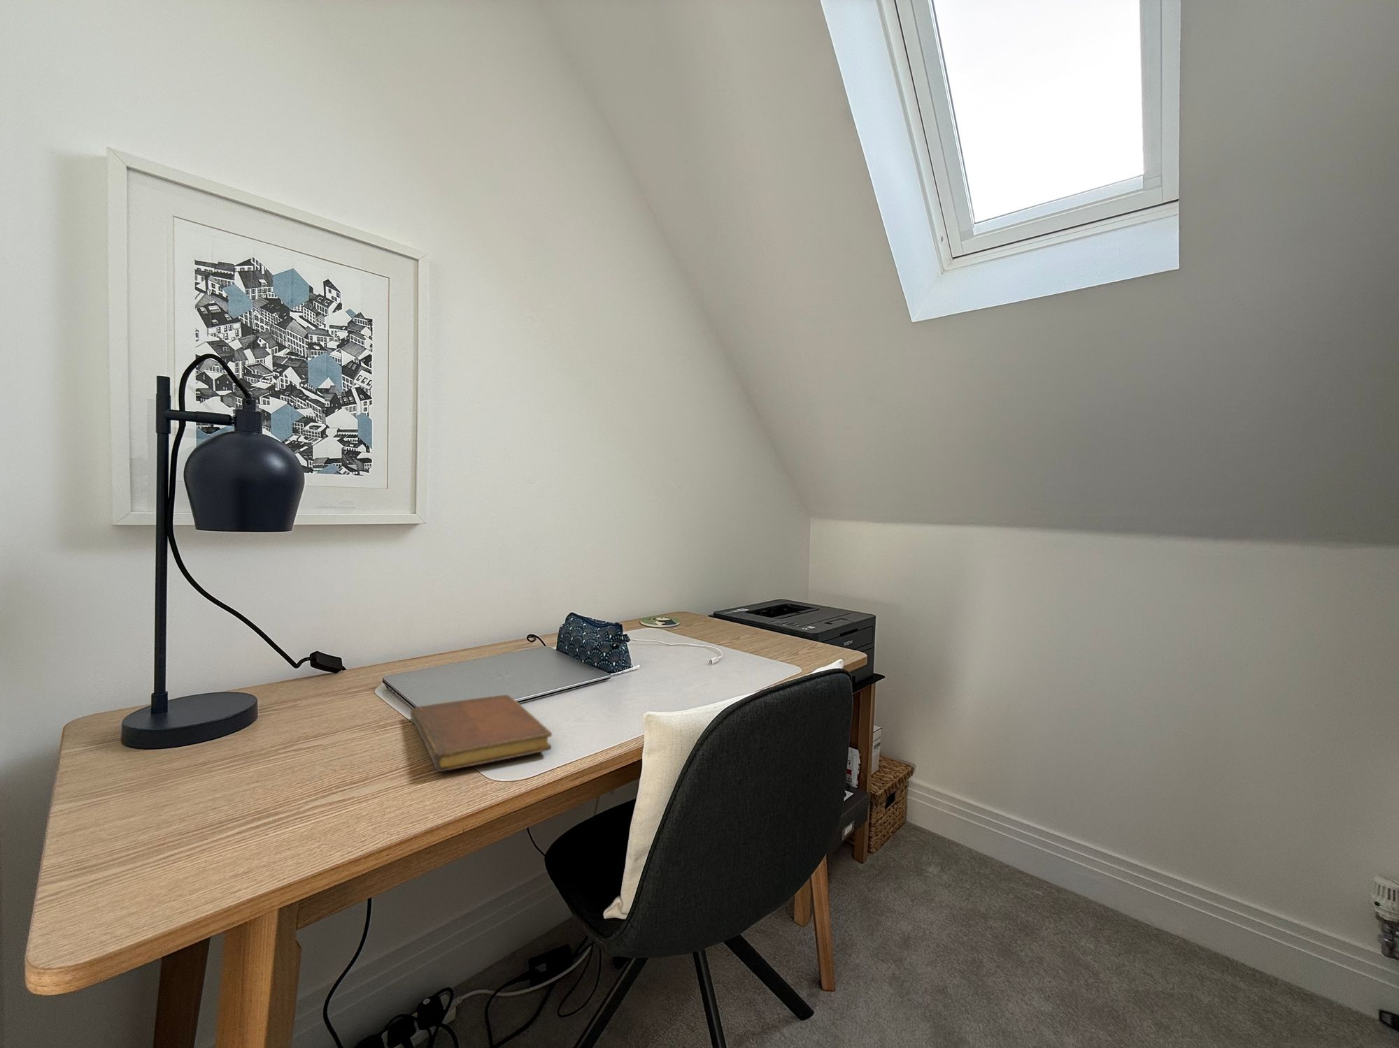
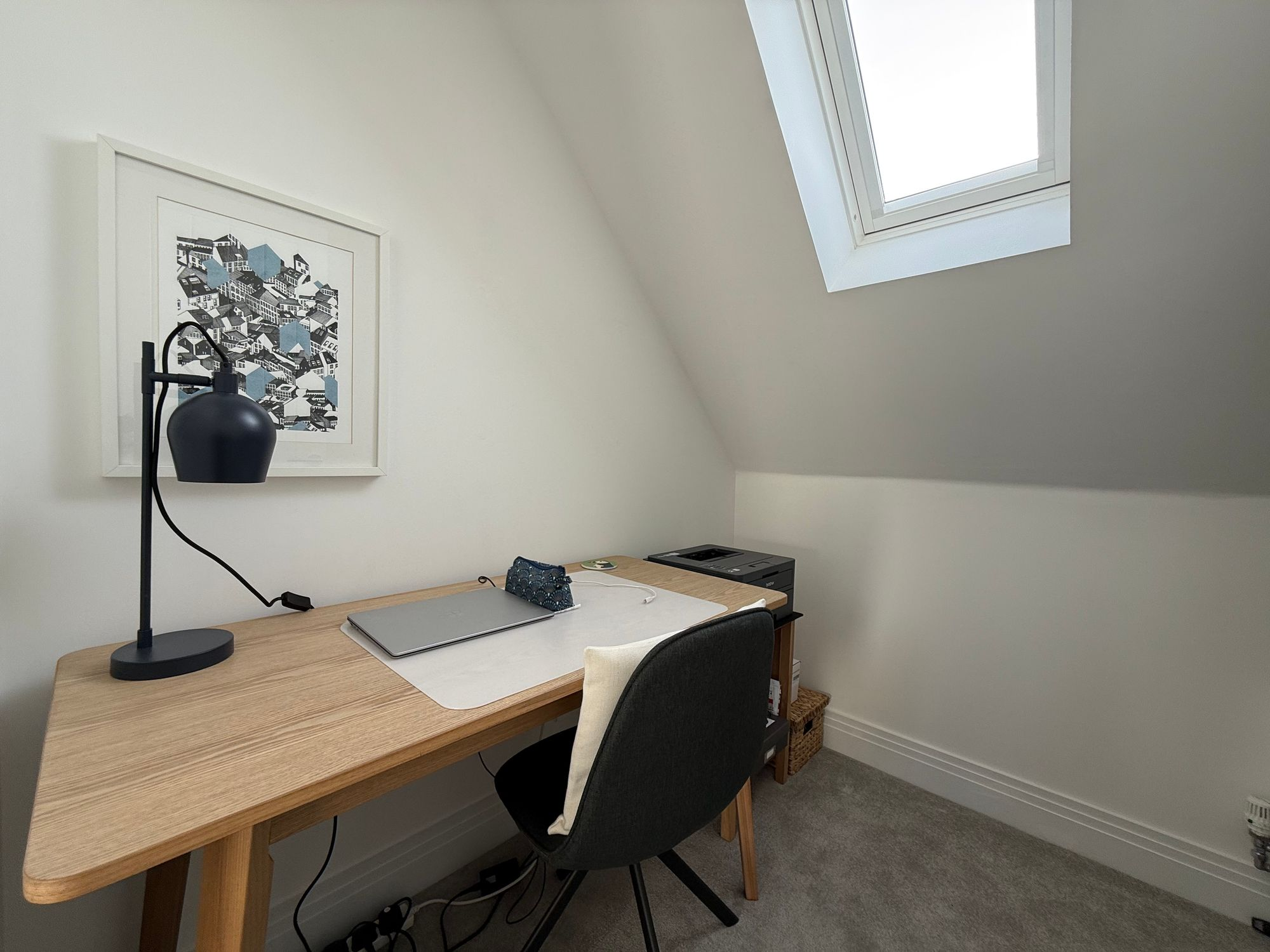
- notebook [410,695,553,772]
